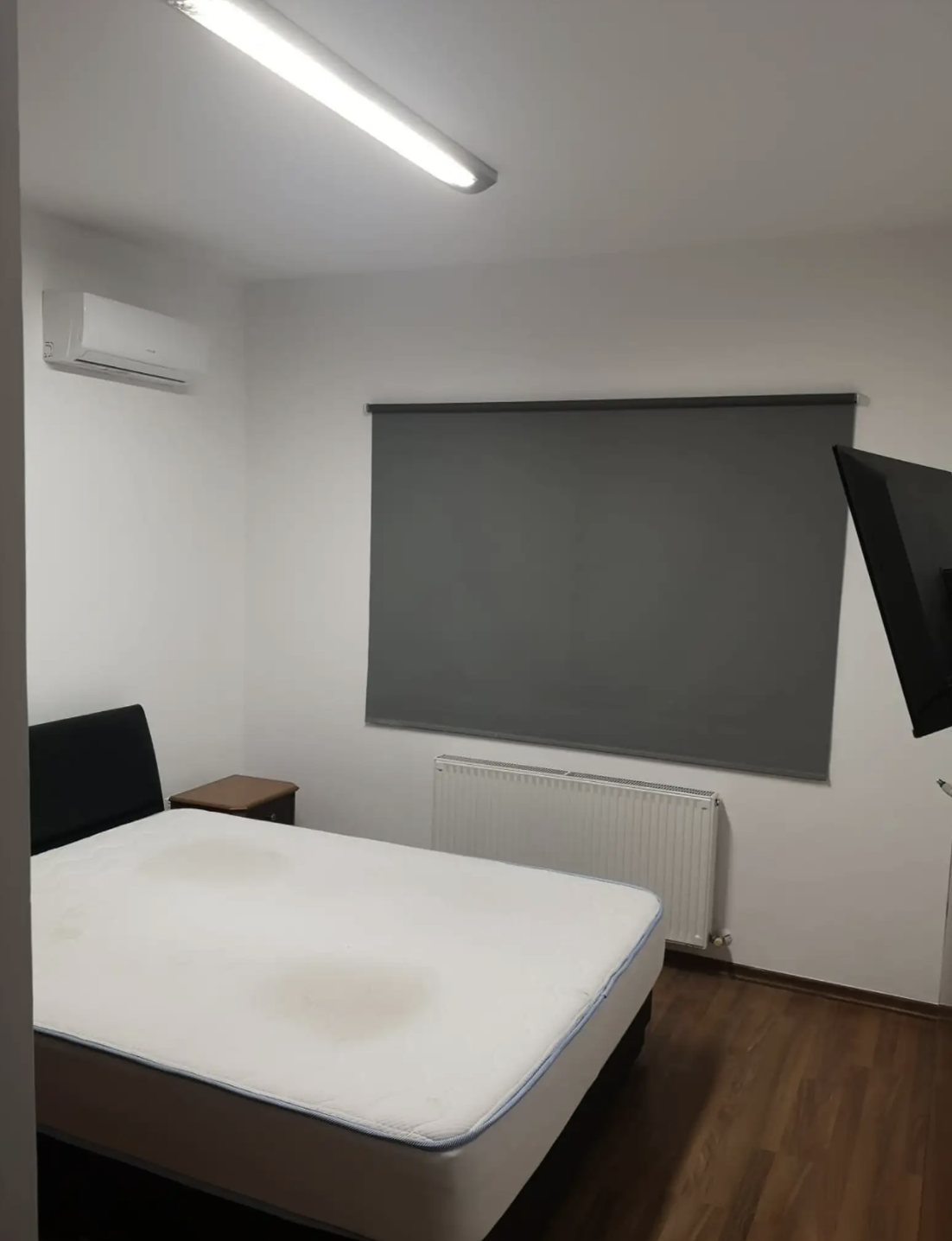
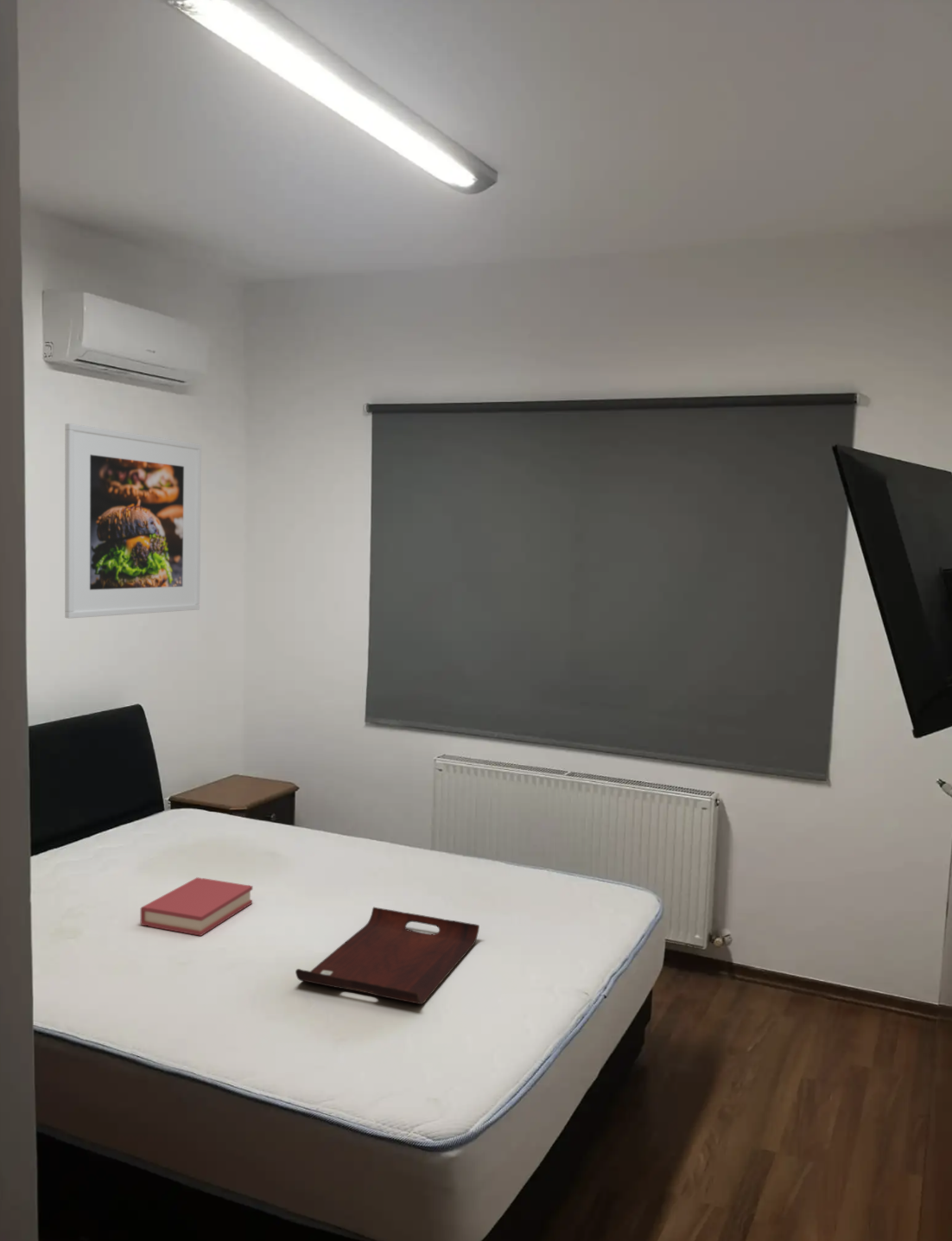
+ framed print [64,423,202,619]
+ hardback book [140,876,253,937]
+ serving tray [295,907,480,1005]
